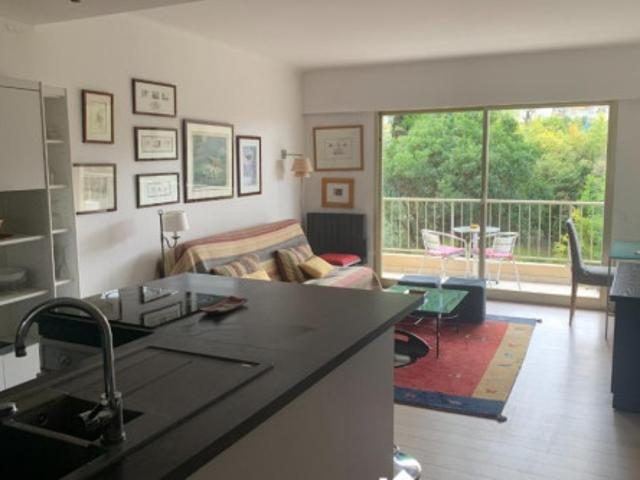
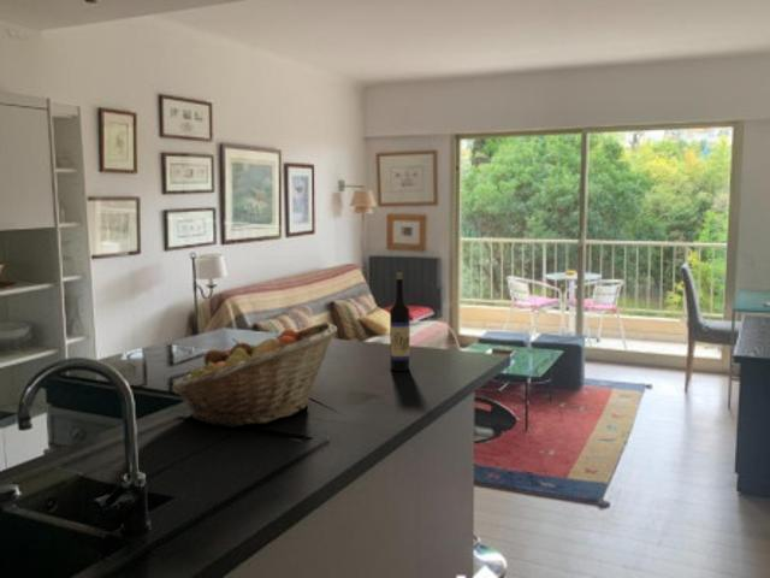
+ fruit basket [171,322,338,429]
+ wine bottle [389,272,411,372]
